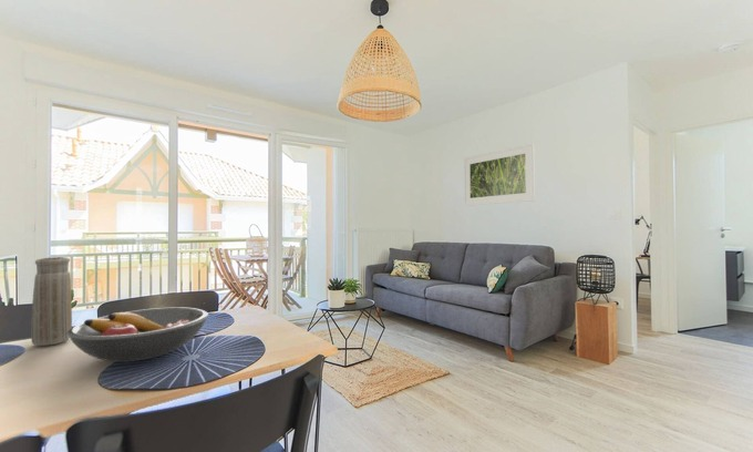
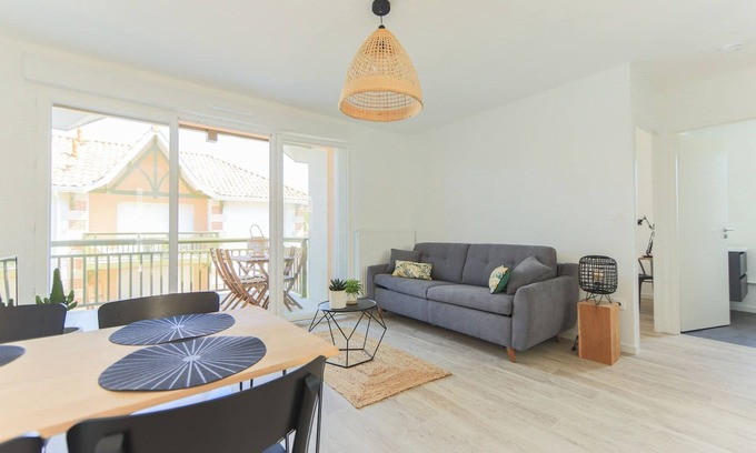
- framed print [463,143,536,207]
- vase [30,256,73,347]
- fruit bowl [68,307,209,363]
